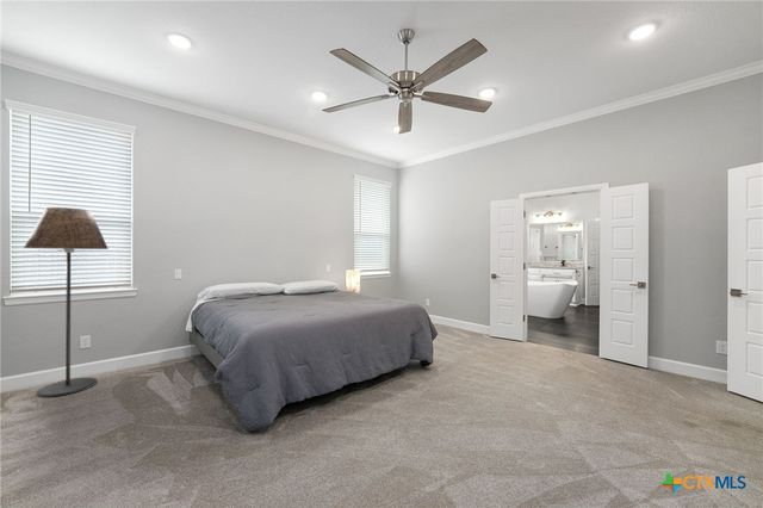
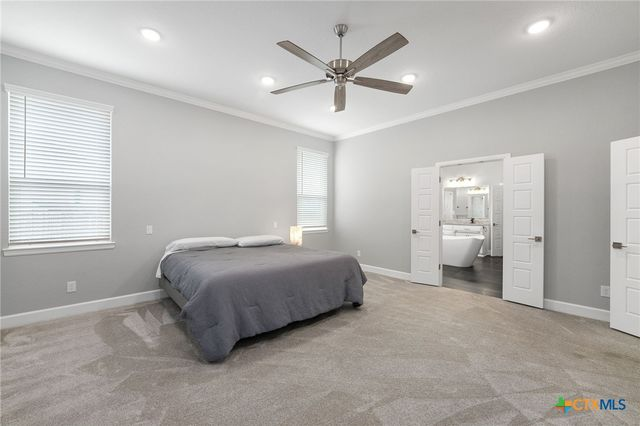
- floor lamp [23,206,110,398]
